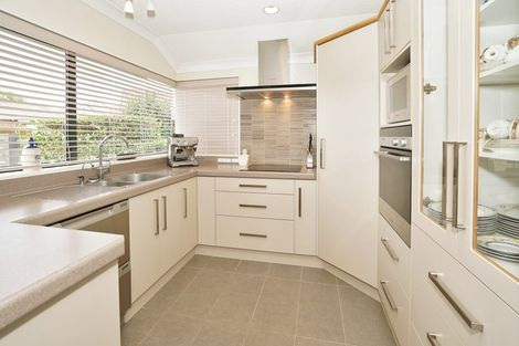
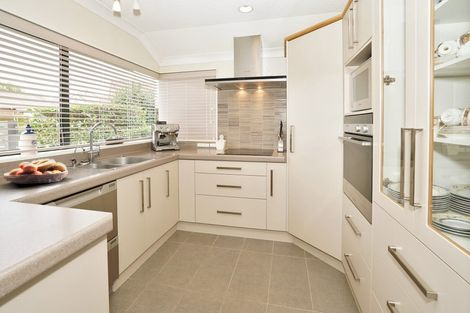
+ fruit bowl [3,158,69,185]
